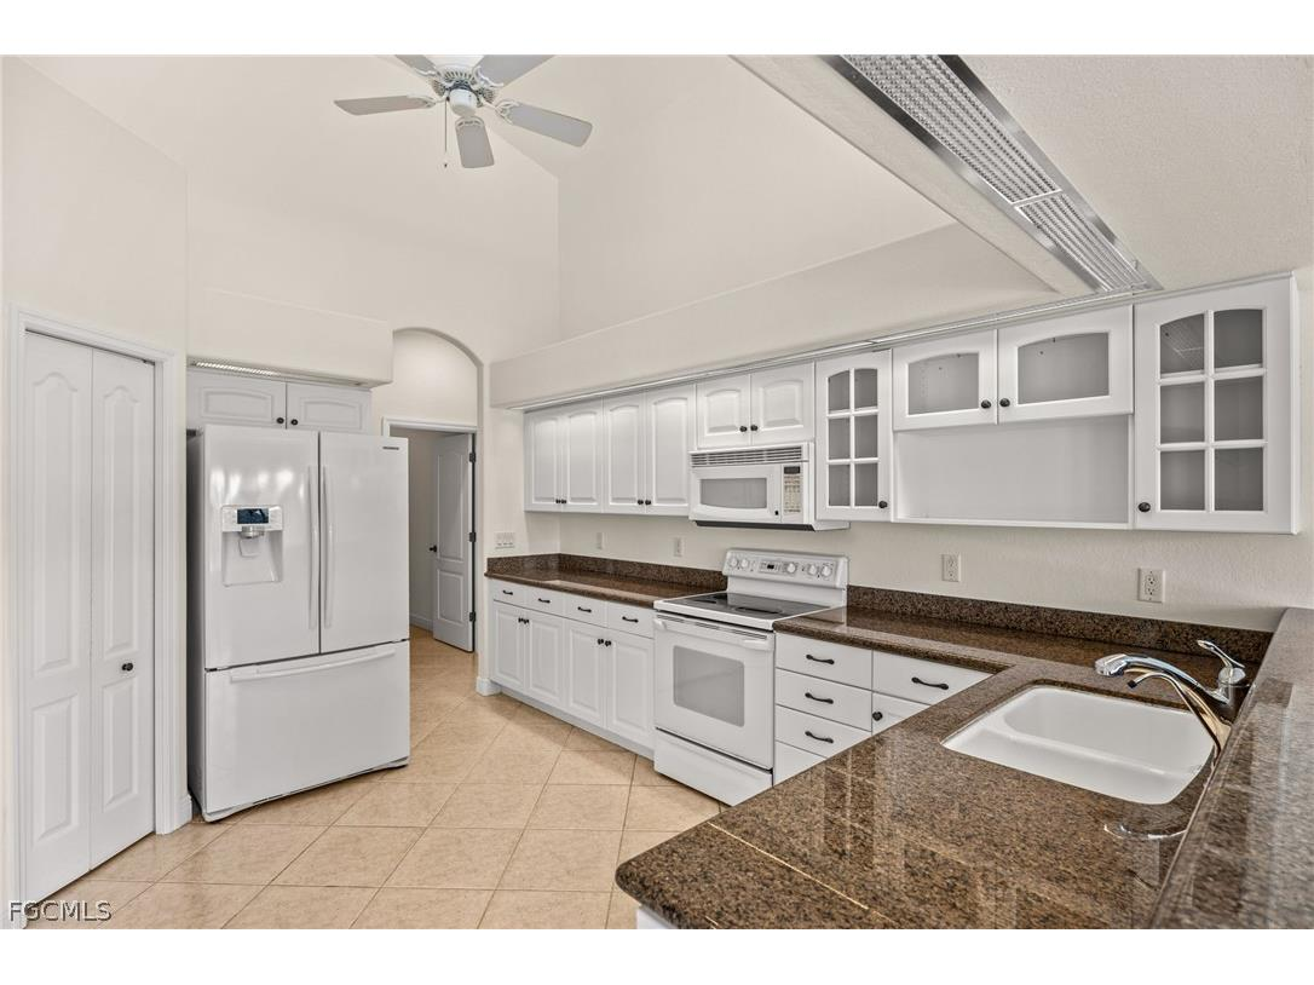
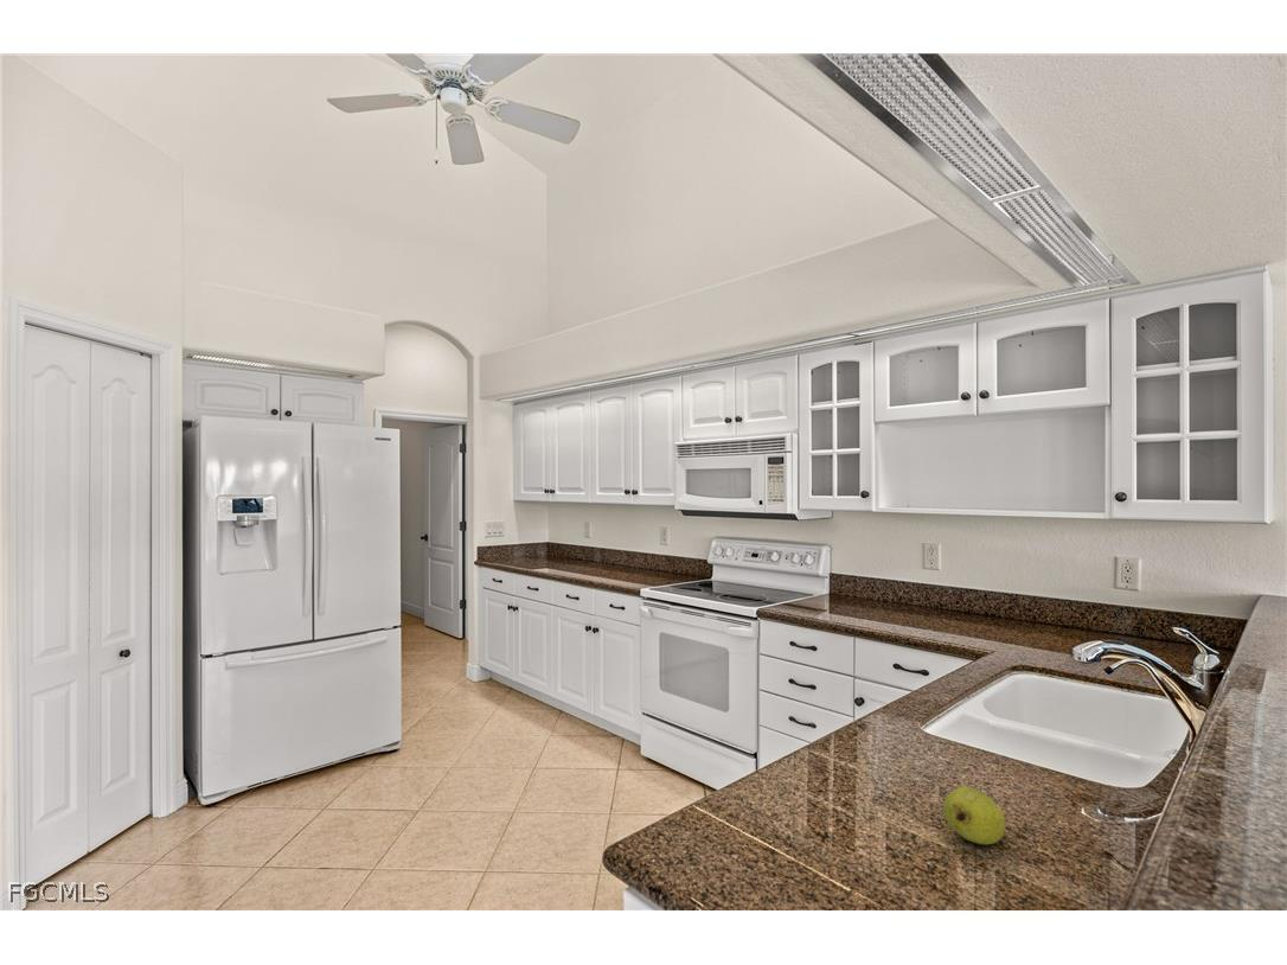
+ fruit [942,785,1030,845]
